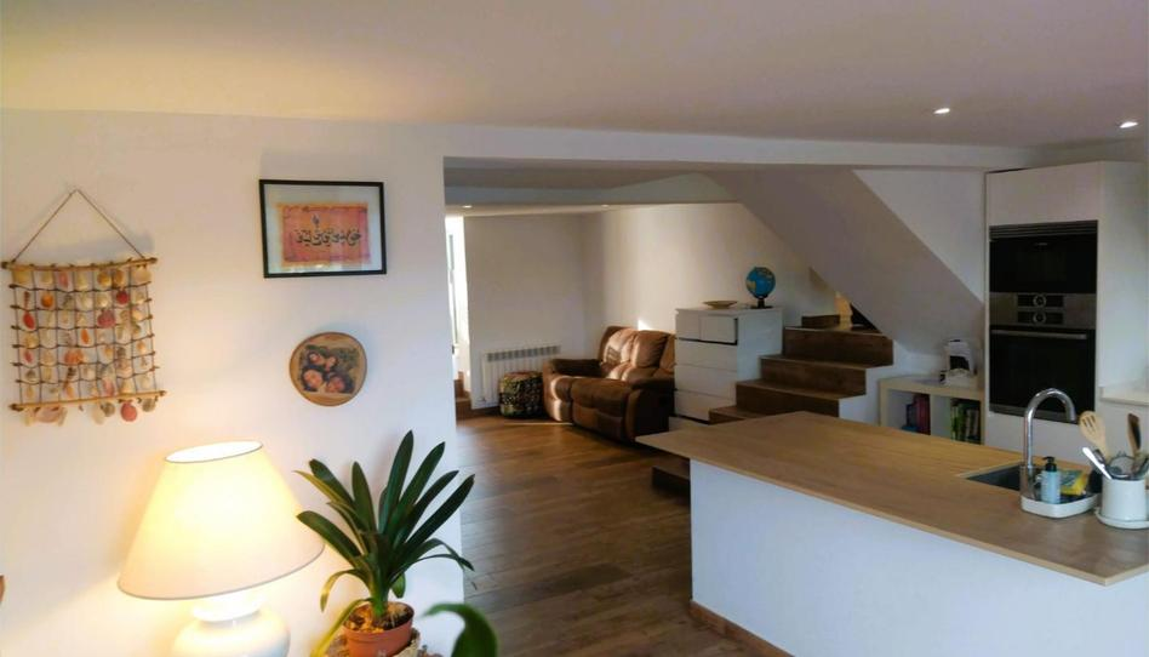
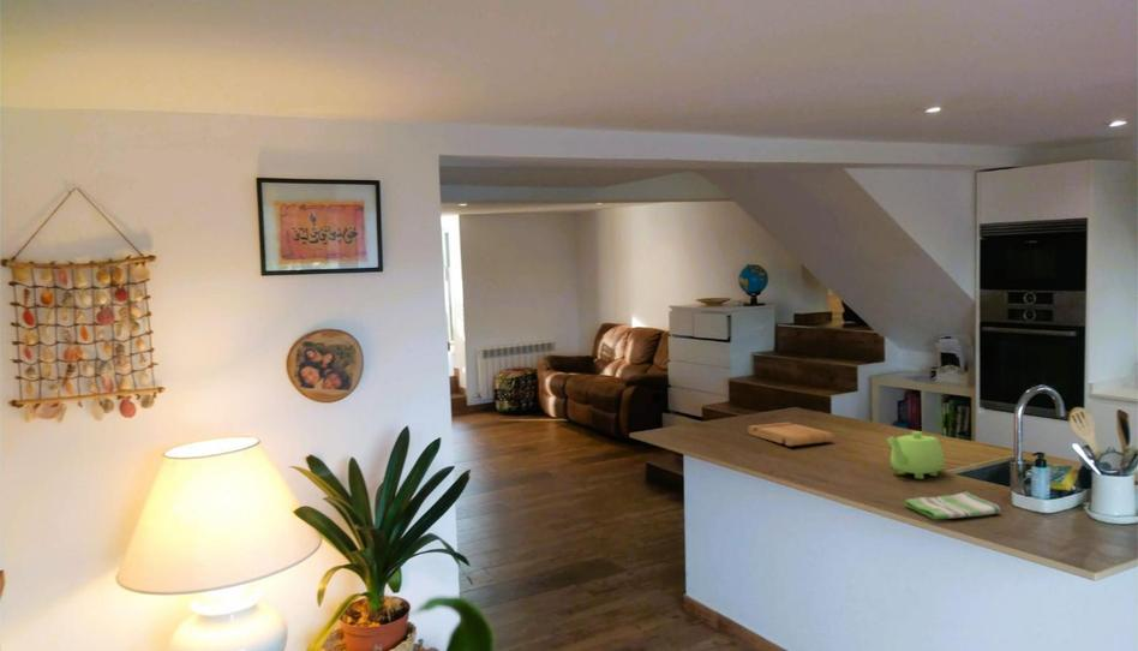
+ cutting board [747,422,835,447]
+ dish towel [903,490,1001,520]
+ teapot [885,430,946,480]
